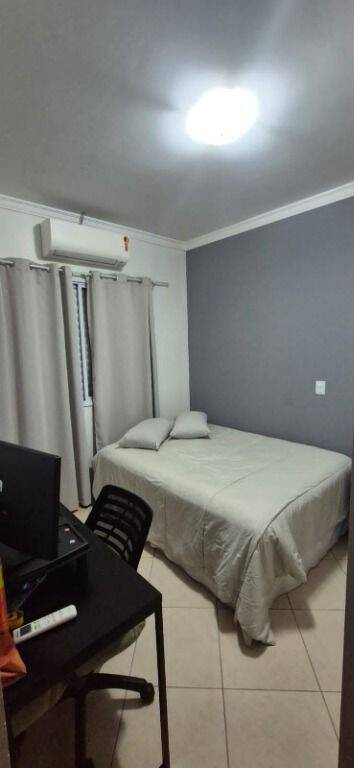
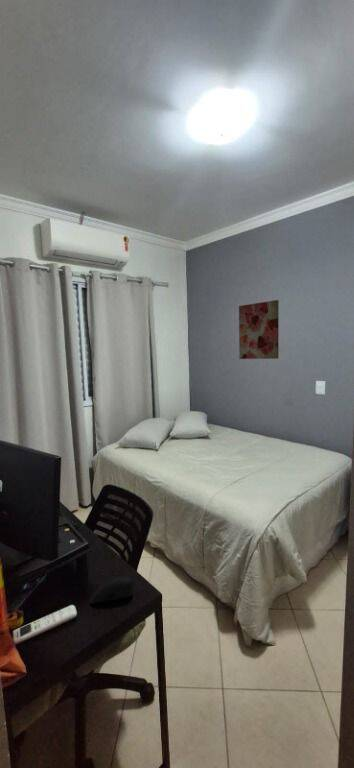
+ wall art [238,299,280,360]
+ computer mouse [89,575,135,605]
